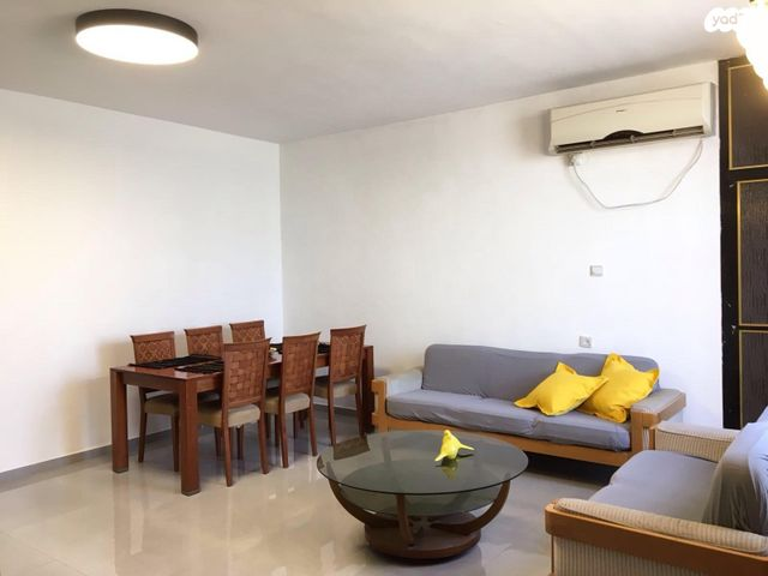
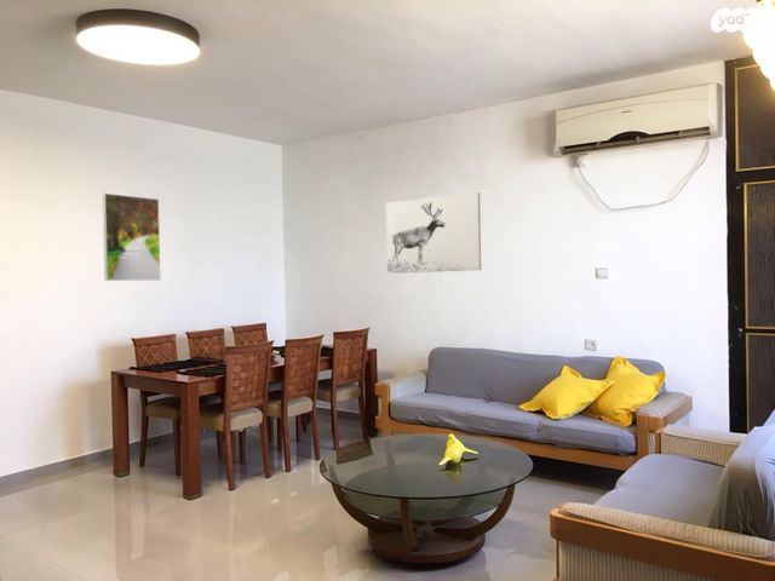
+ wall art [385,191,482,275]
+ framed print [102,192,162,282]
